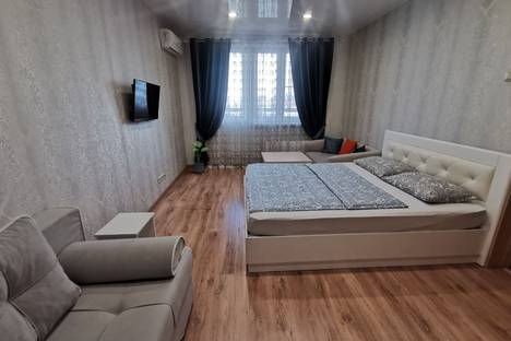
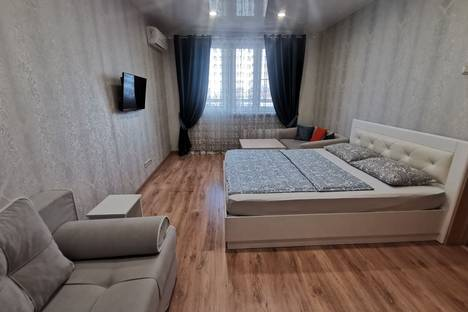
- potted plant [189,140,213,174]
